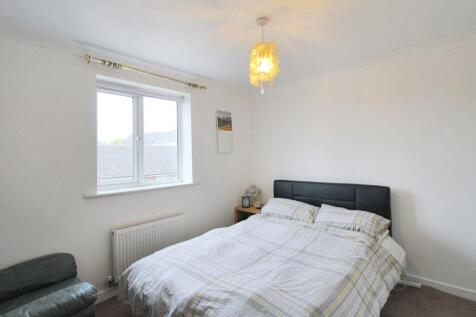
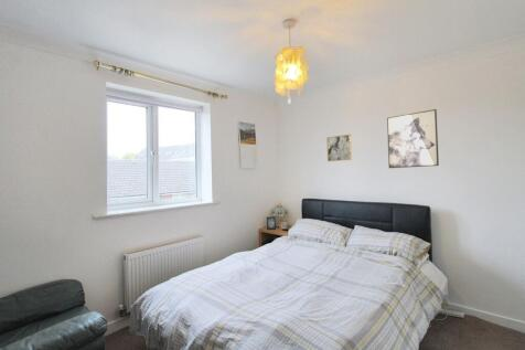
+ wall art [325,134,353,162]
+ wall art [386,108,440,169]
